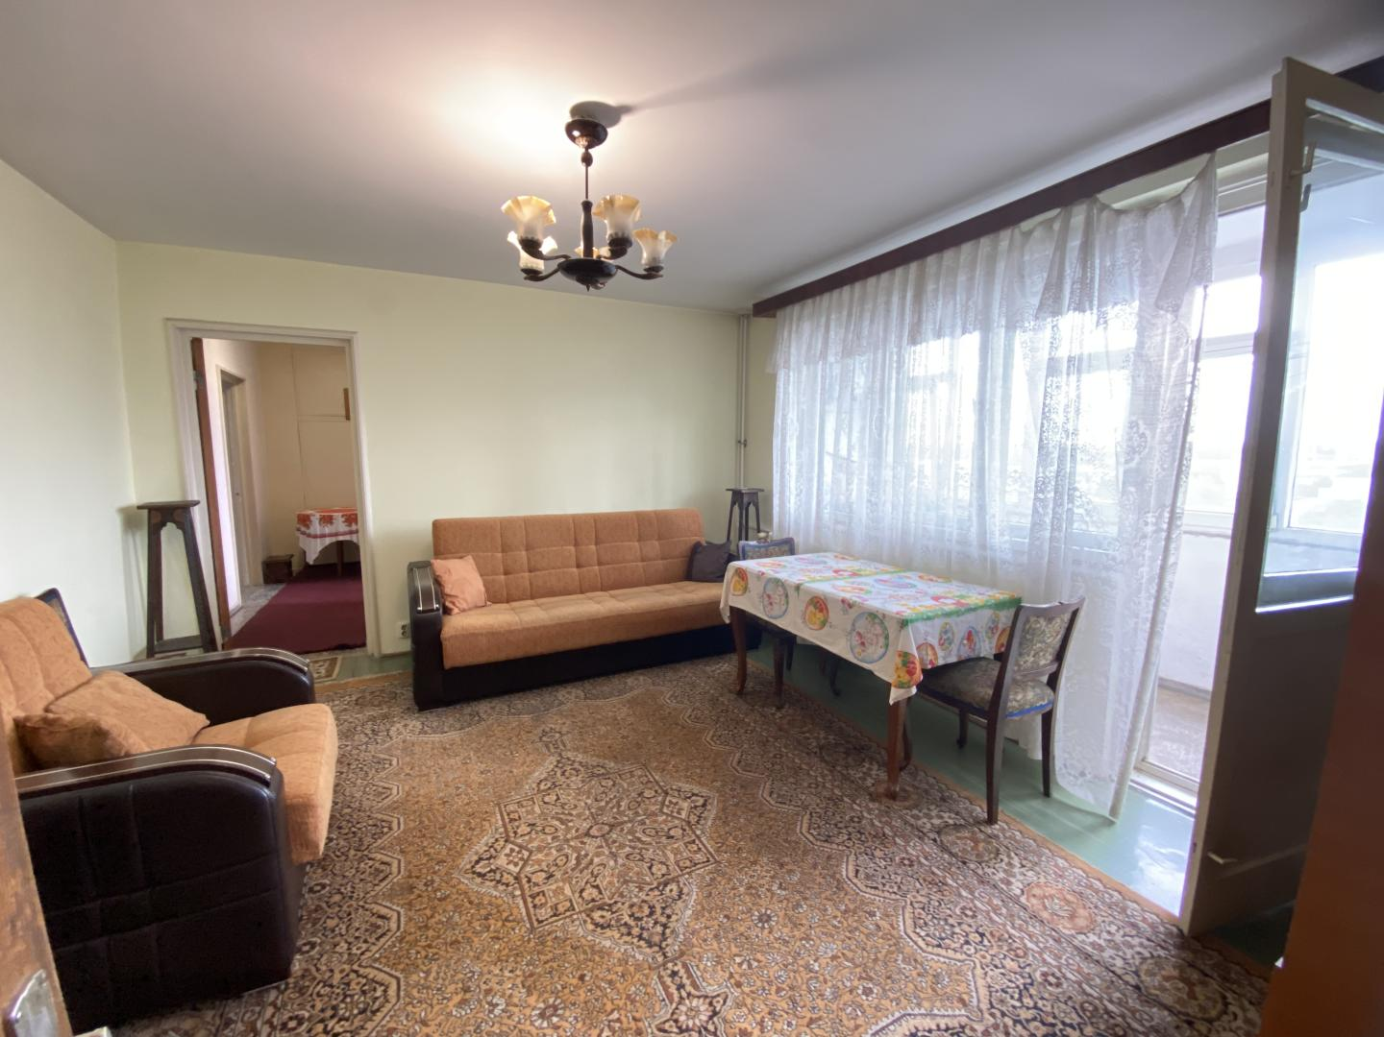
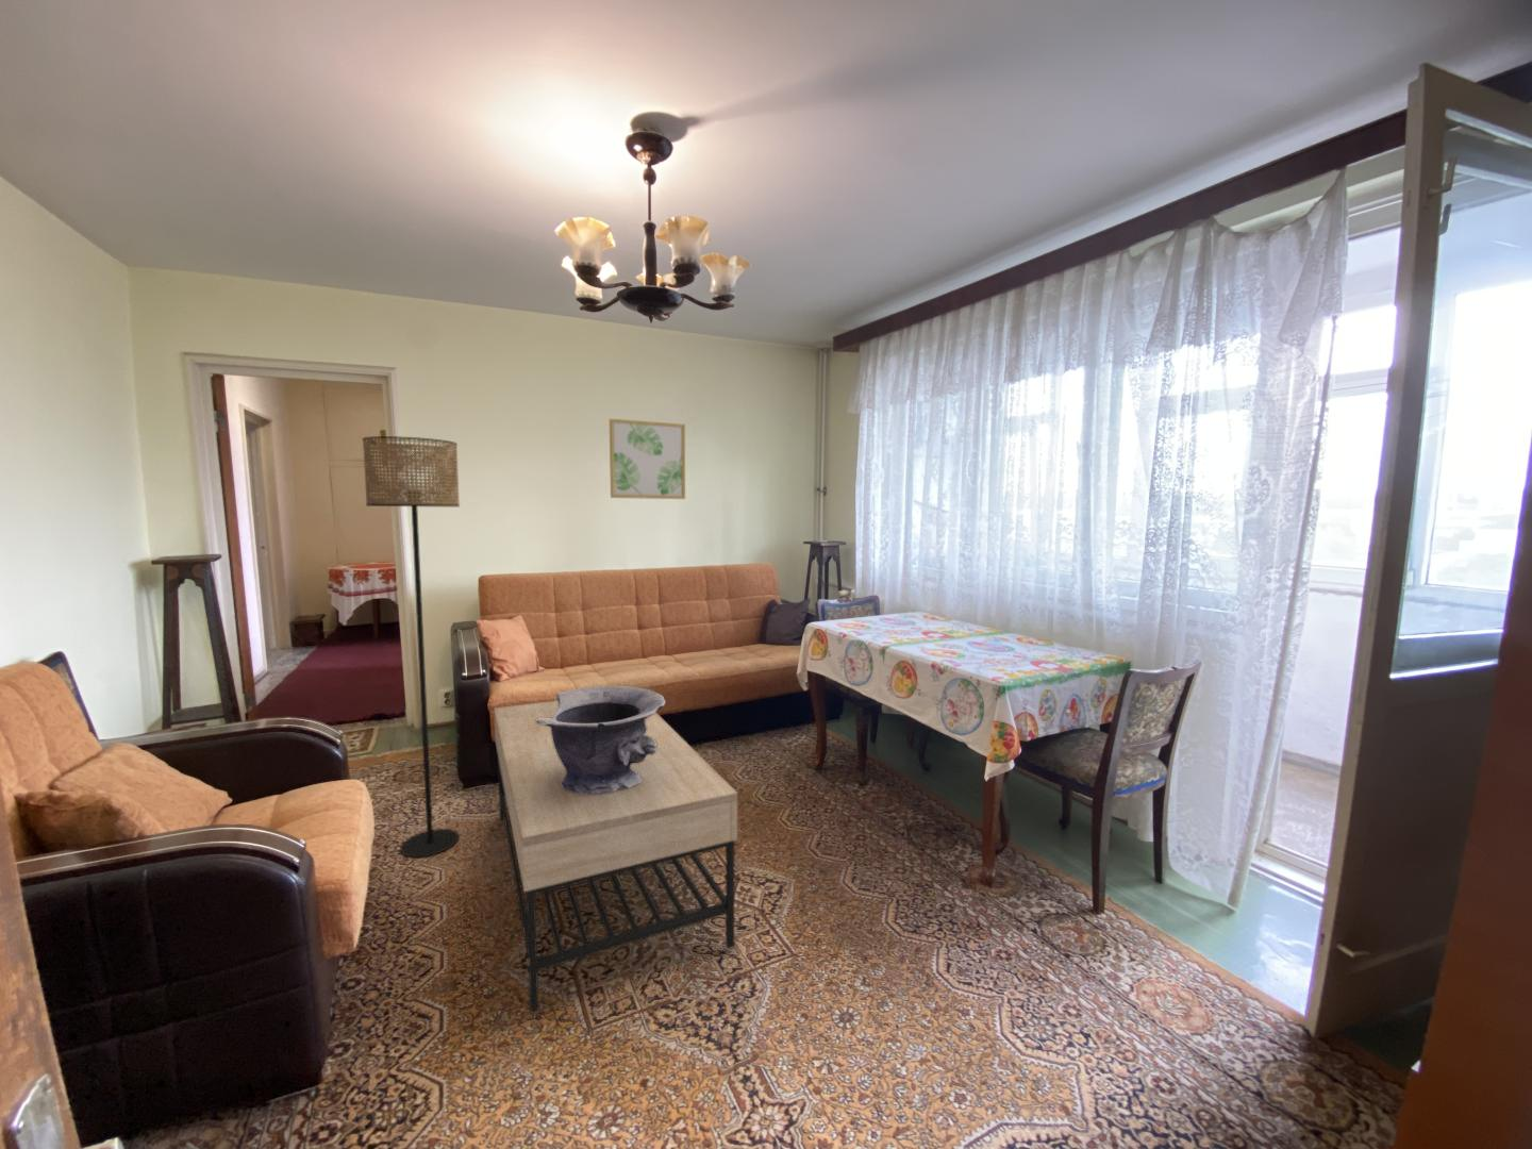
+ decorative bowl [536,686,666,794]
+ floor lamp [362,436,461,858]
+ coffee table [493,700,738,1015]
+ wall art [608,418,686,500]
